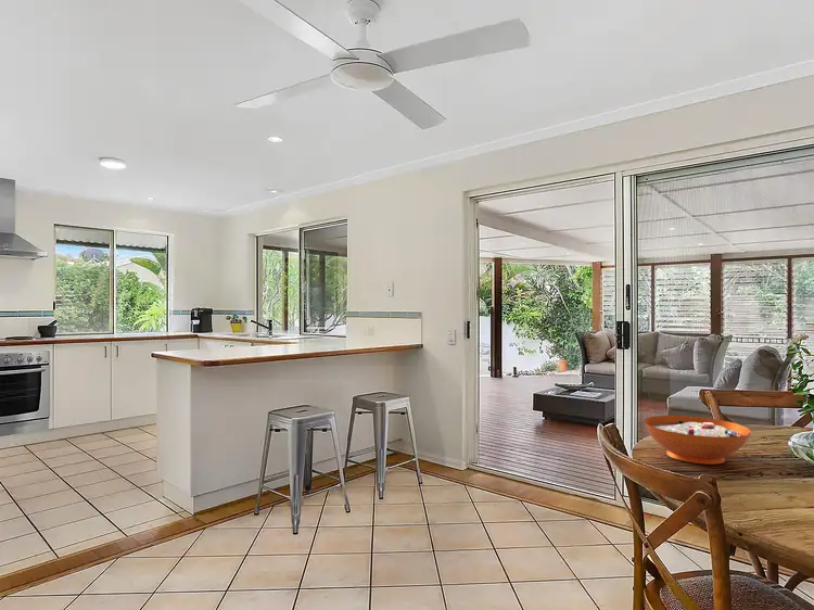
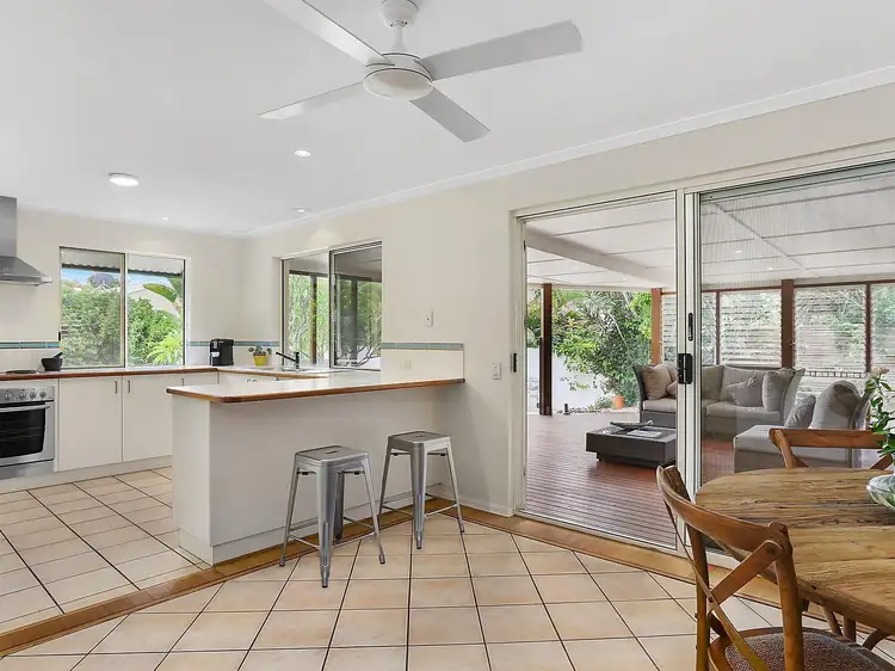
- decorative bowl [644,415,752,465]
